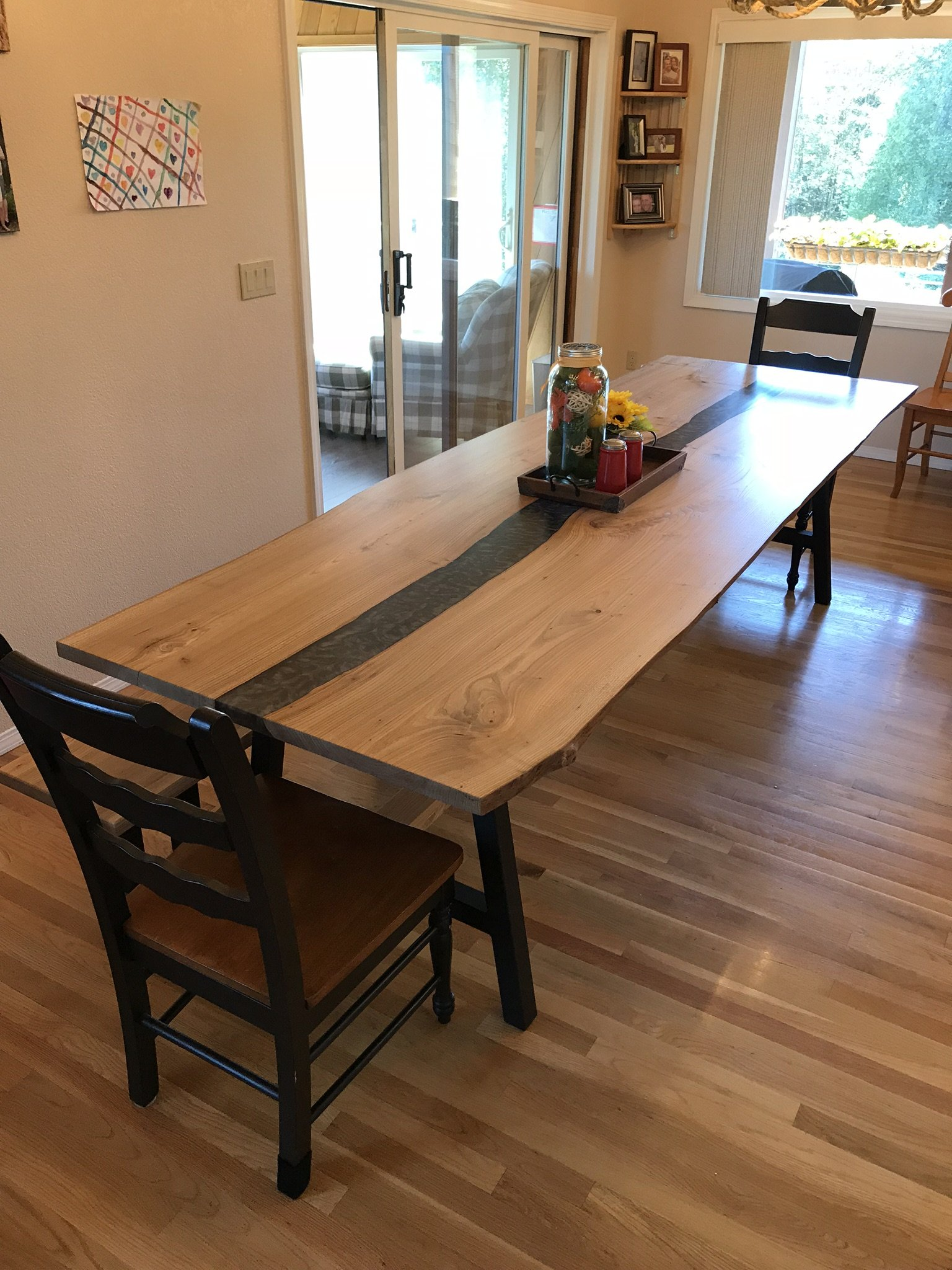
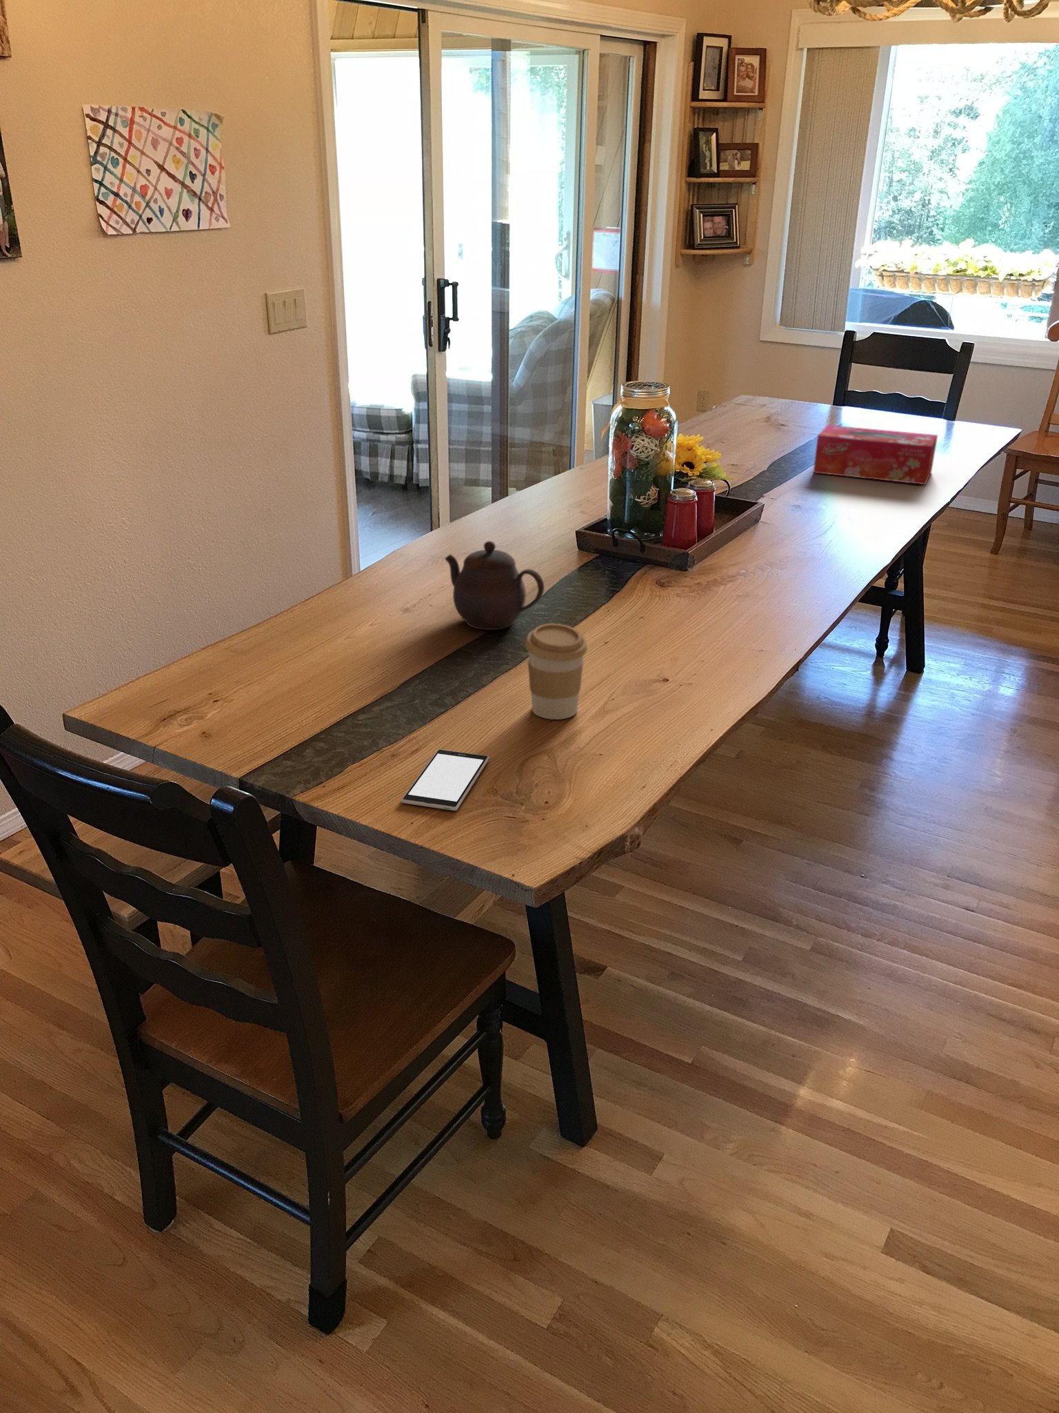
+ coffee cup [525,623,588,720]
+ smartphone [400,749,491,811]
+ tissue box [812,424,939,486]
+ teapot [444,541,545,631]
